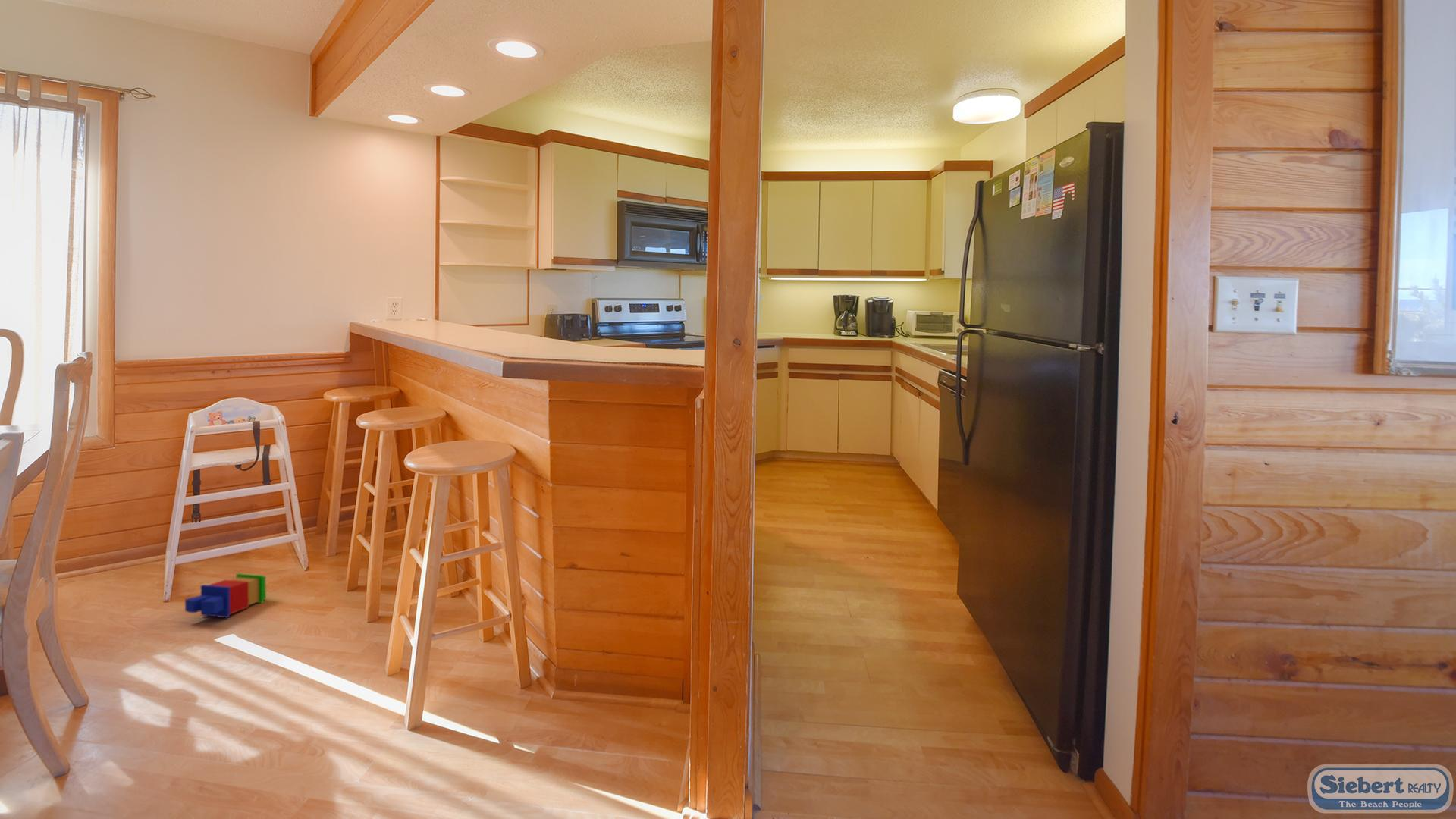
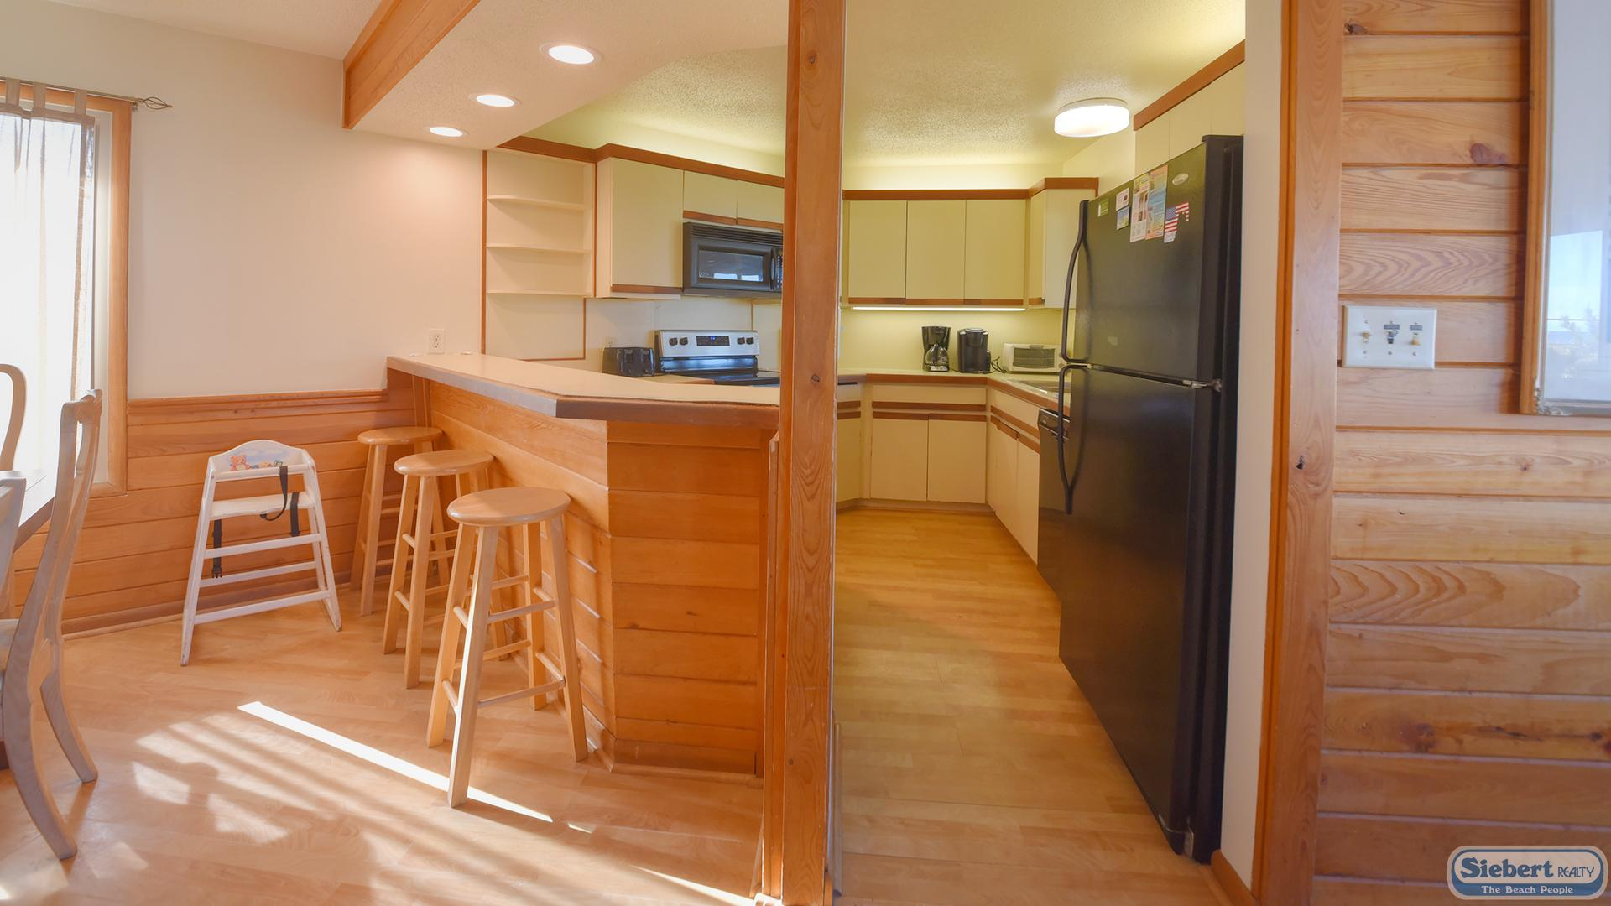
- stacking toy [184,573,267,619]
